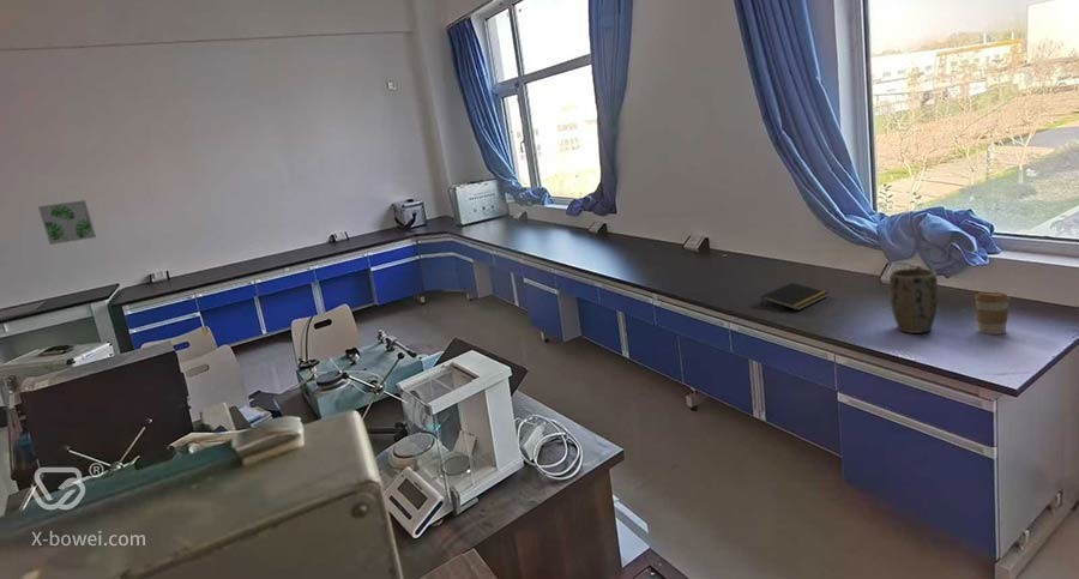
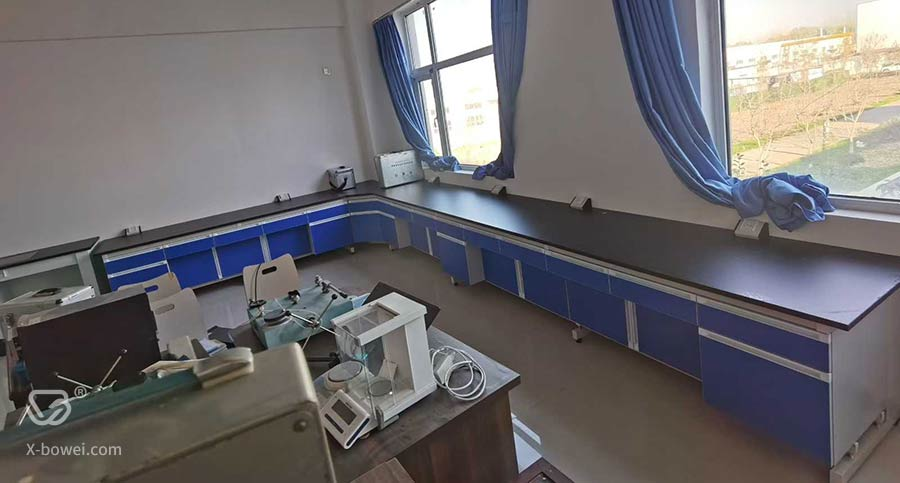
- notepad [760,282,830,312]
- plant pot [888,267,939,334]
- wall art [37,199,97,246]
- coffee cup [973,291,1012,336]
